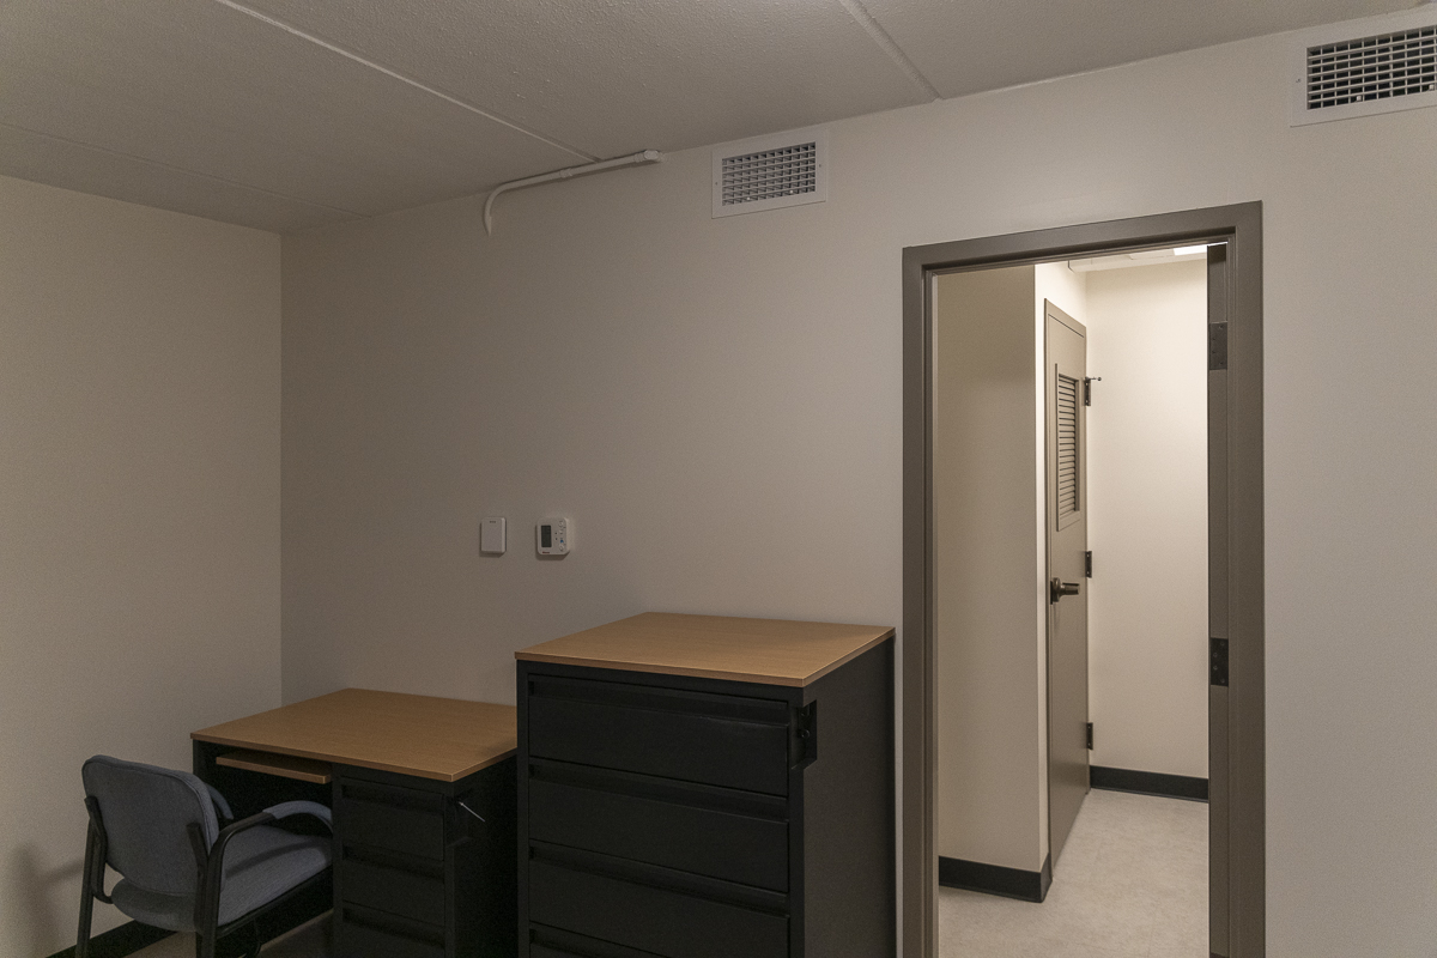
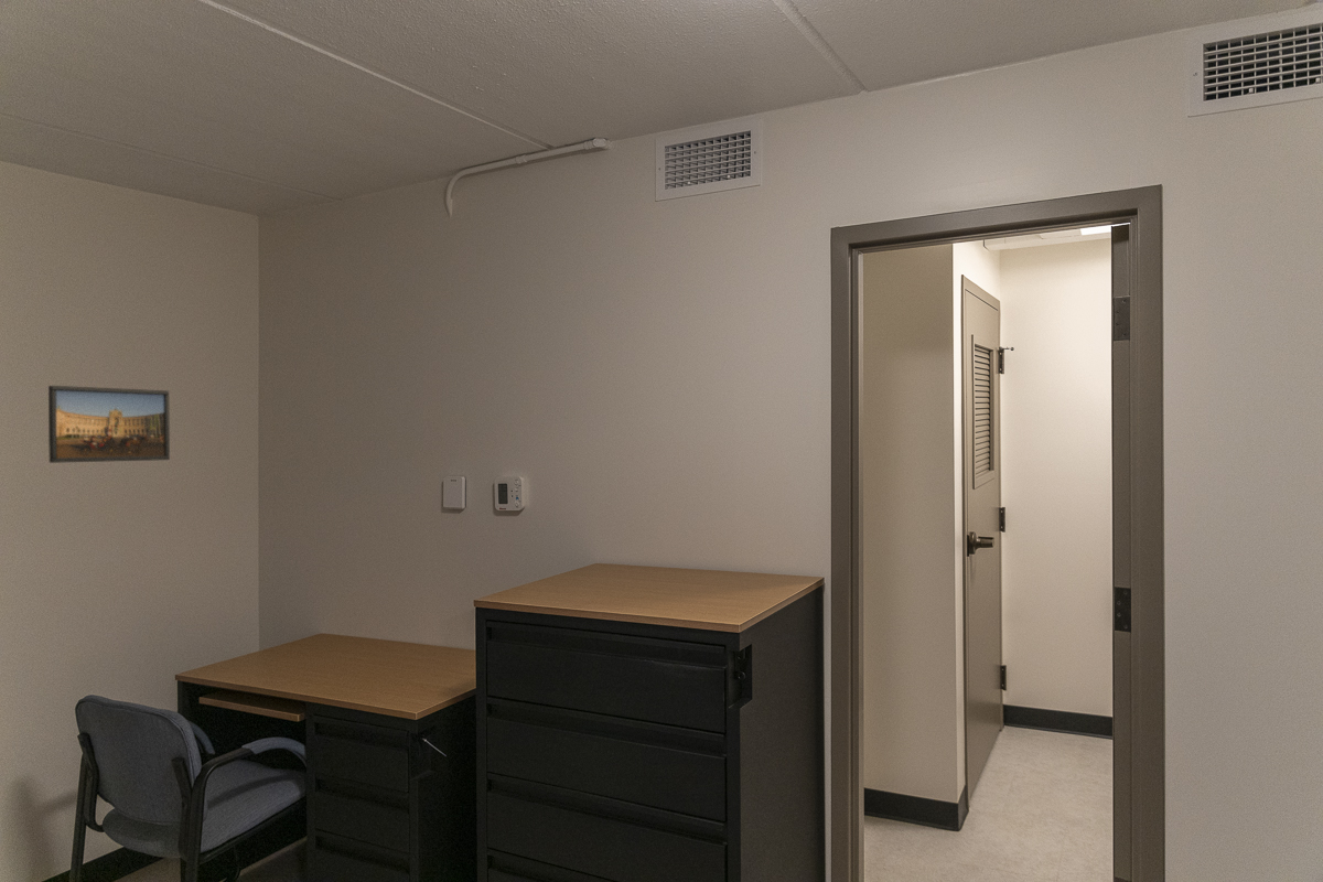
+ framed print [47,385,171,464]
